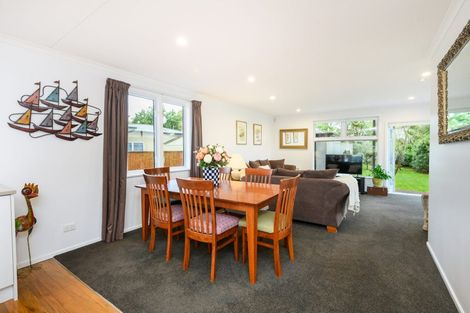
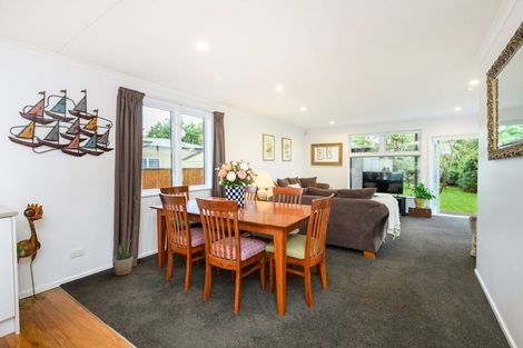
+ potted plant [112,239,134,276]
